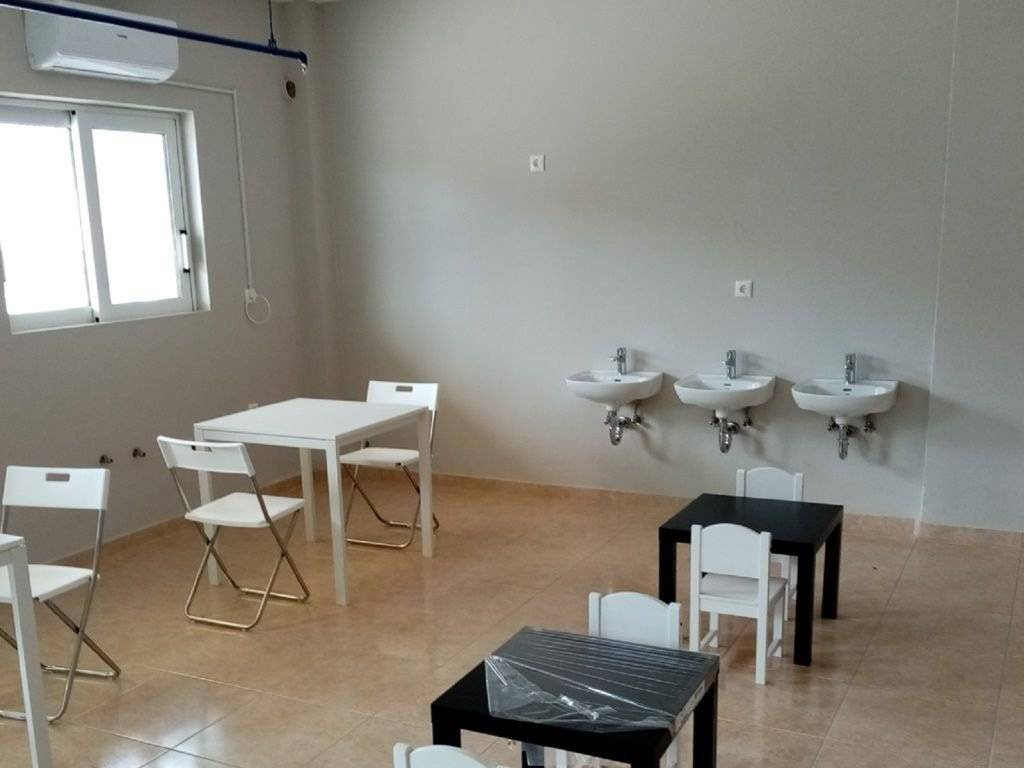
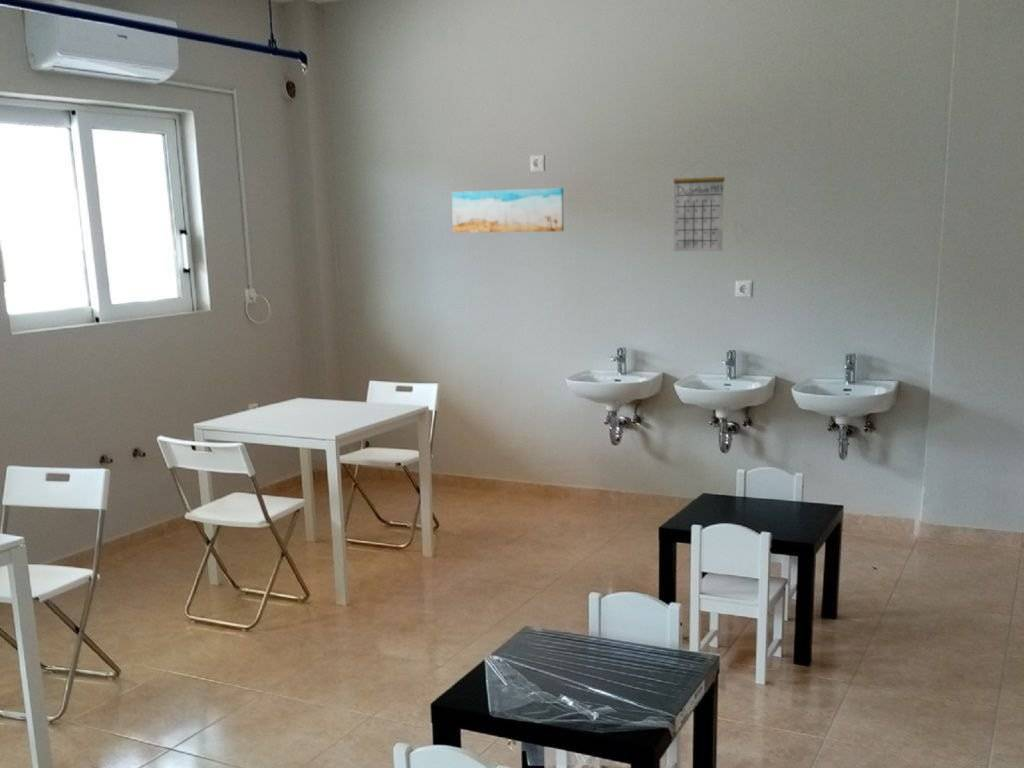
+ wall art [451,187,565,234]
+ calendar [673,159,726,252]
